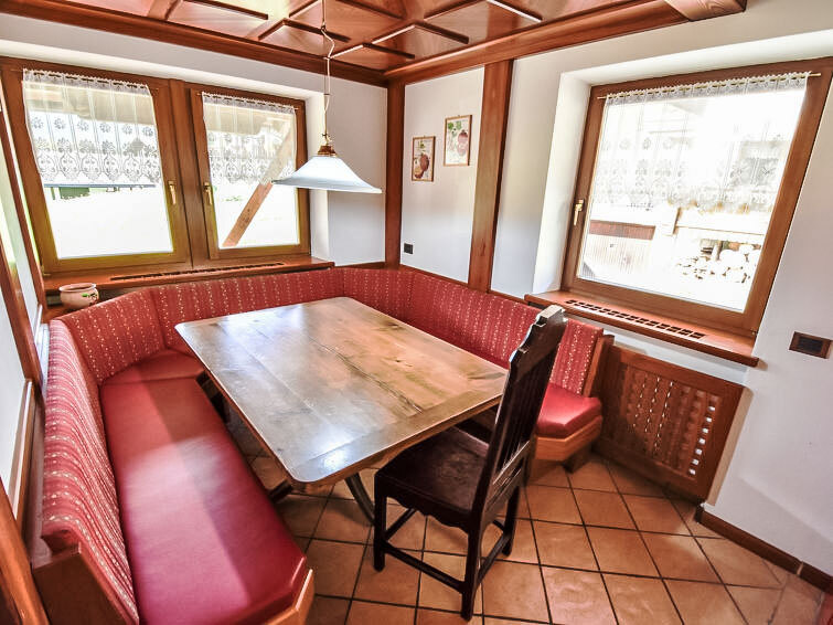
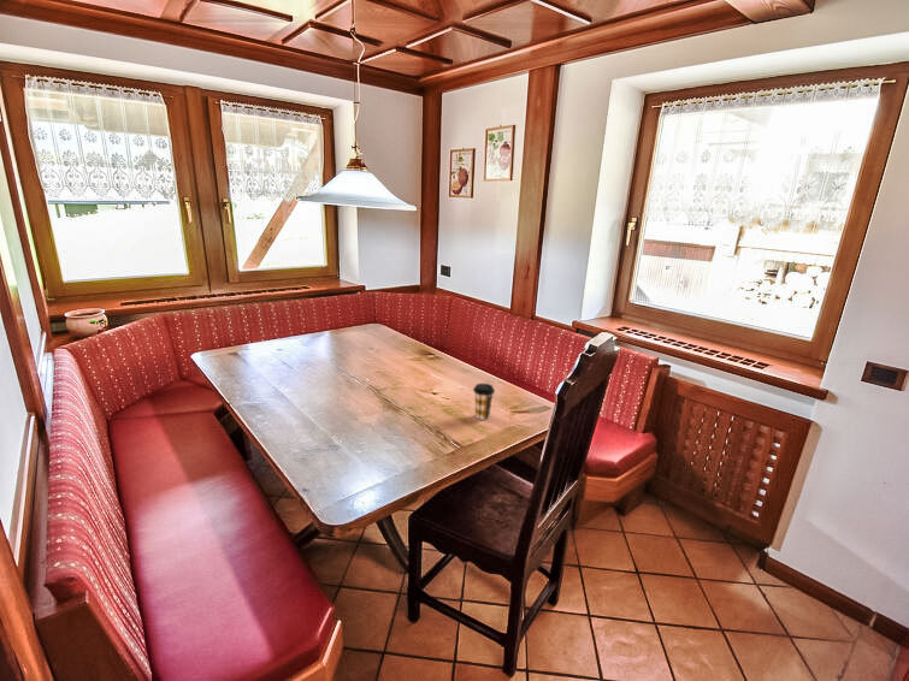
+ coffee cup [472,383,496,421]
